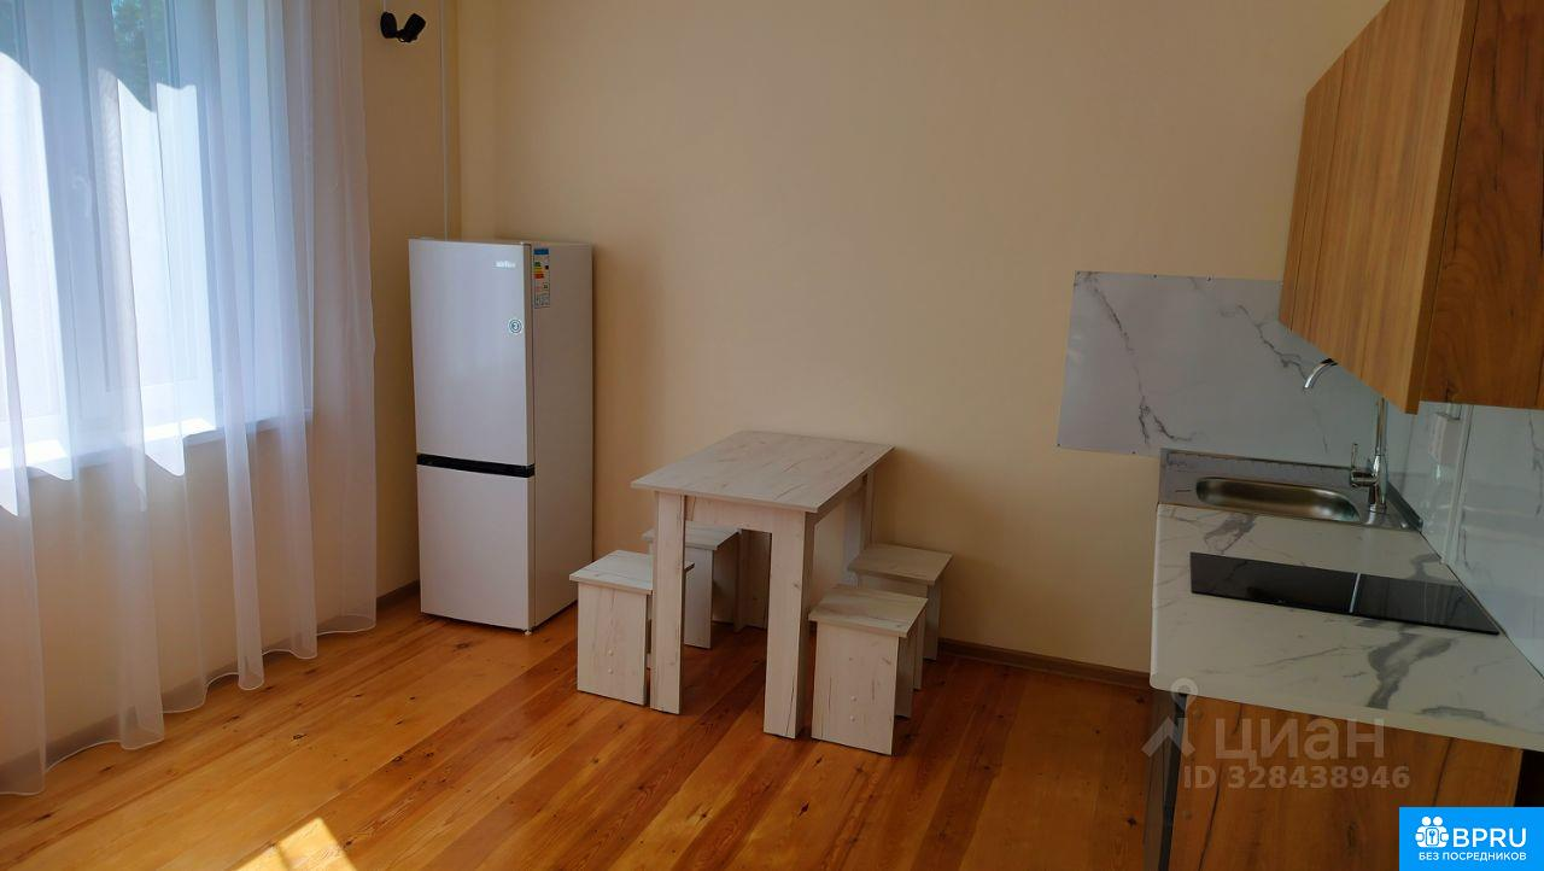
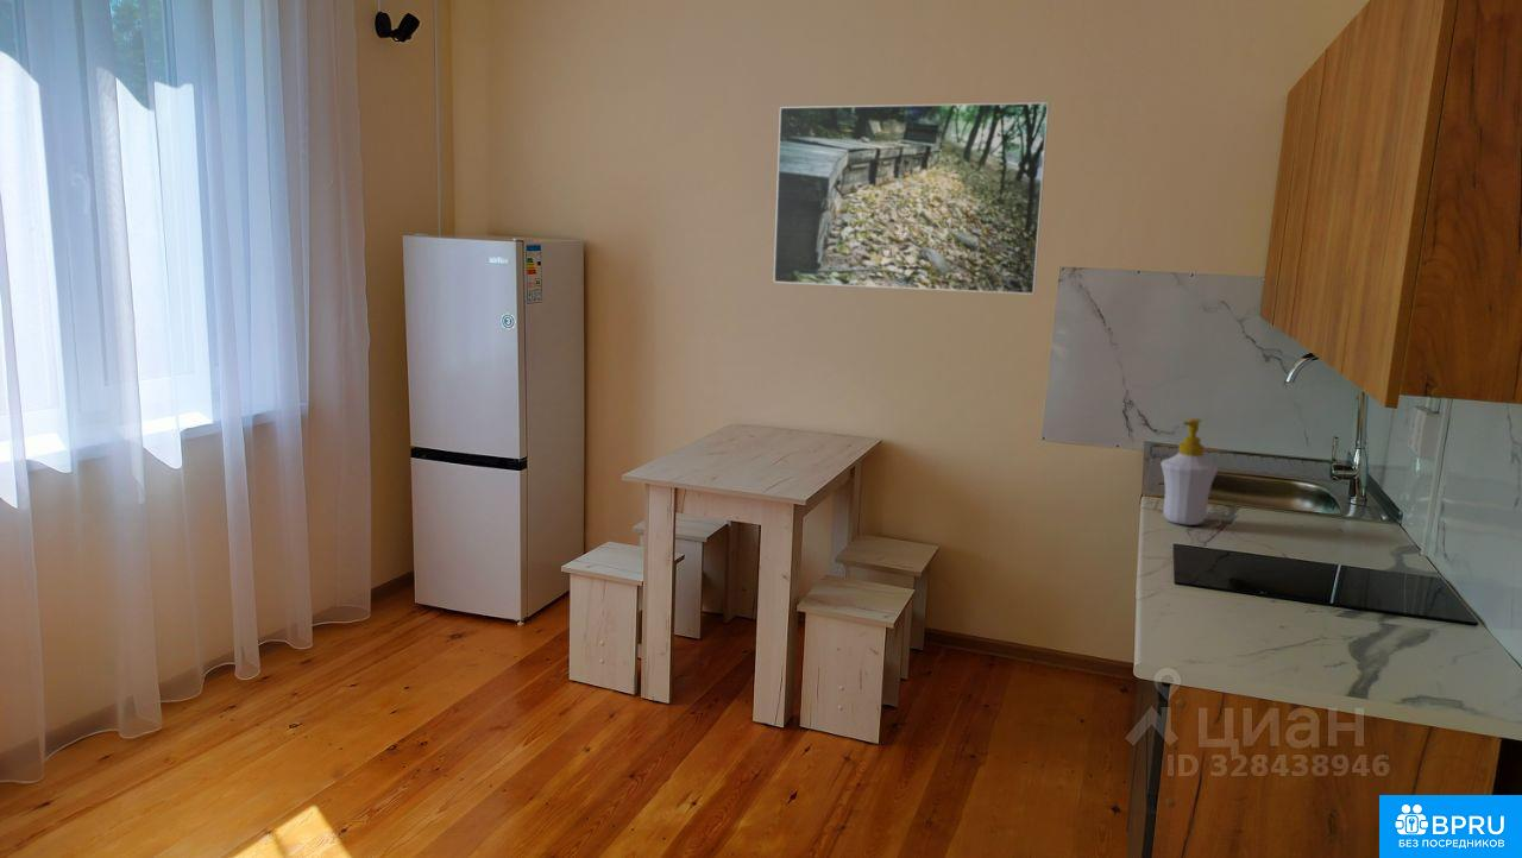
+ soap bottle [1159,417,1220,526]
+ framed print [773,101,1051,296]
